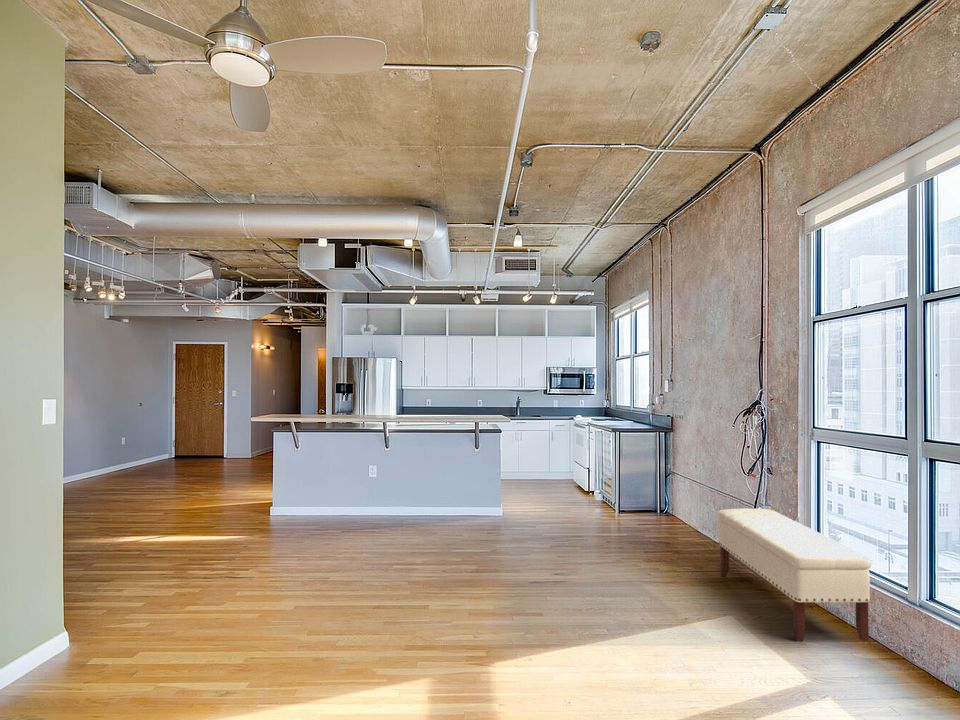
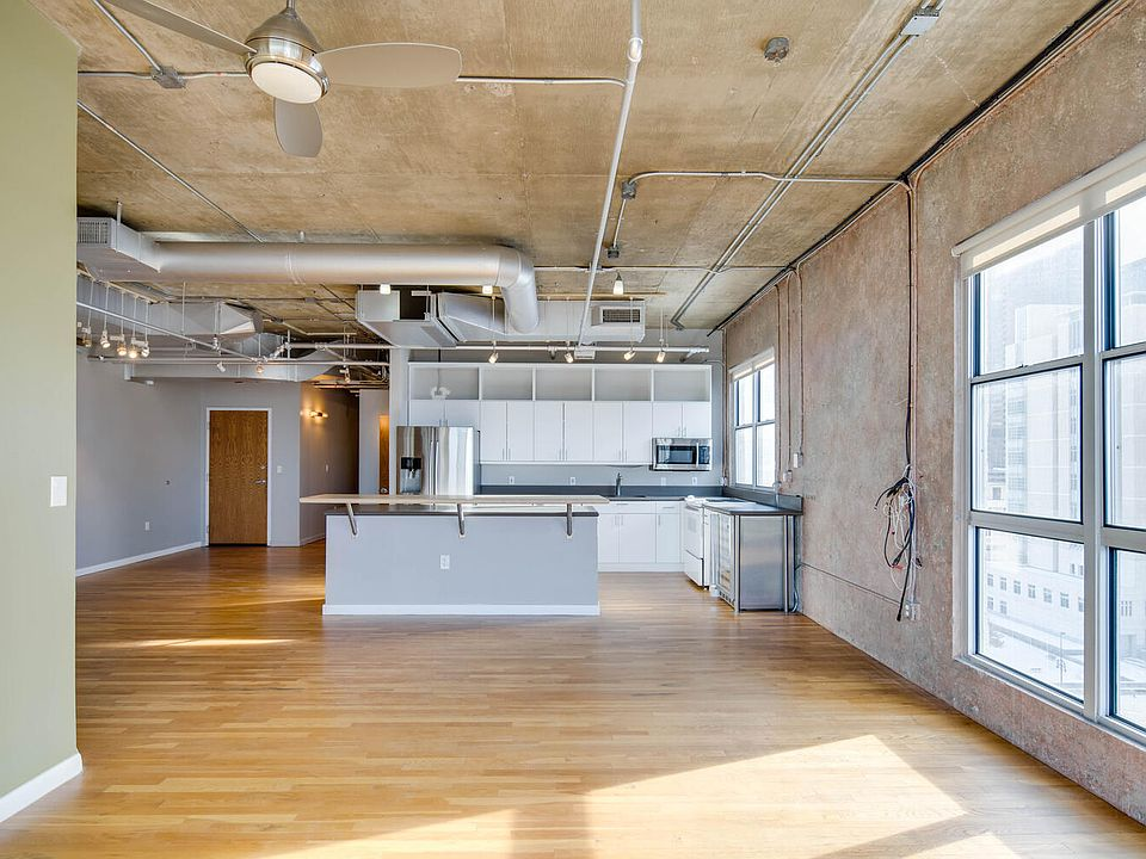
- bench [717,507,873,643]
